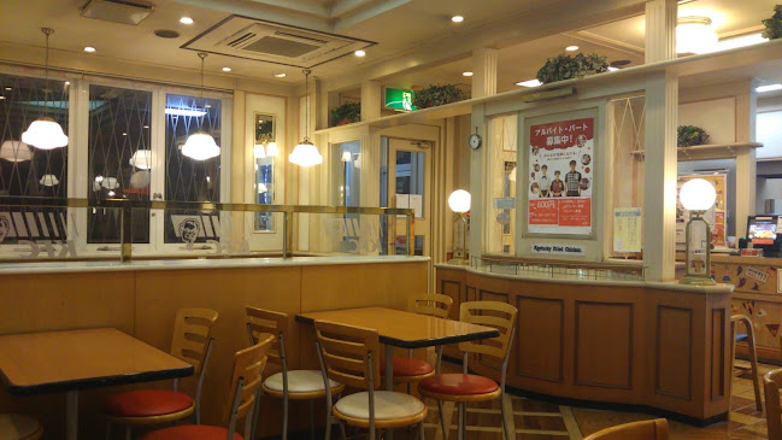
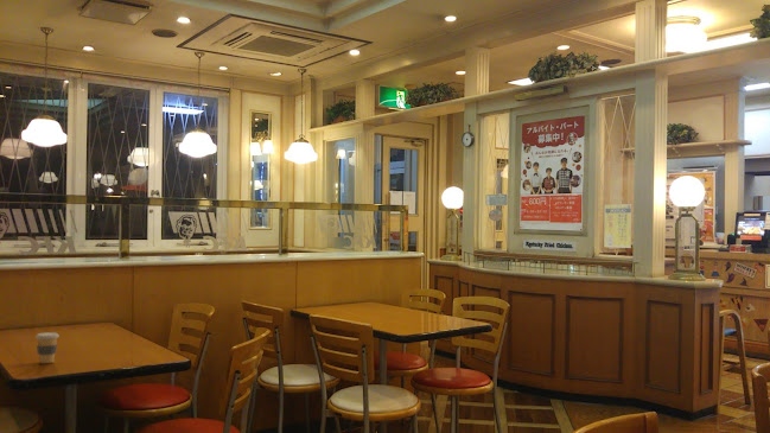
+ coffee cup [34,331,61,364]
